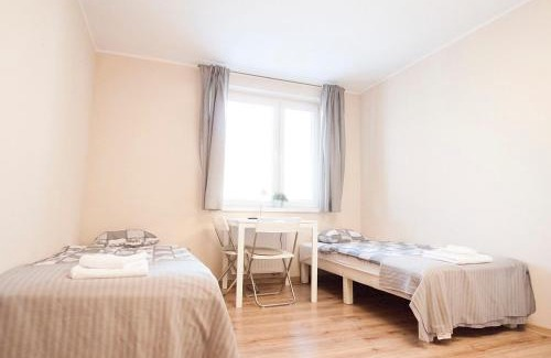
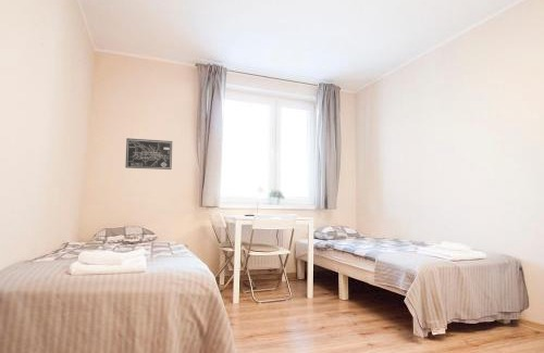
+ wall art [124,137,173,171]
